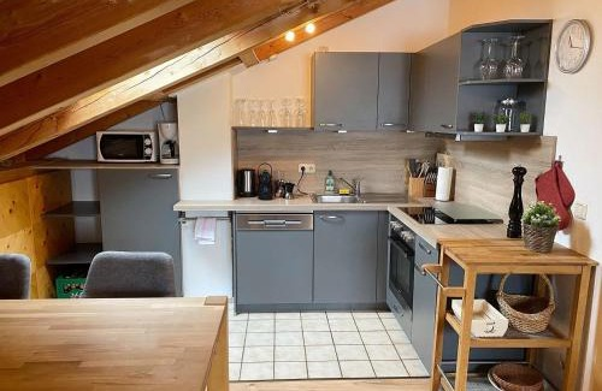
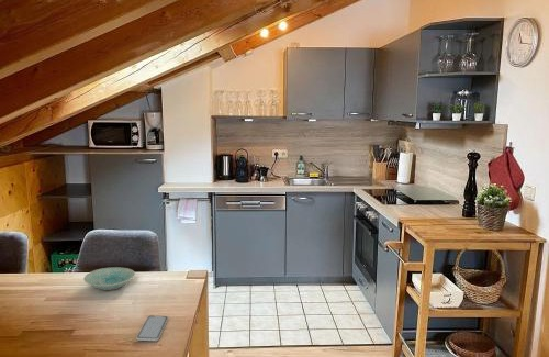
+ bowl [82,266,136,291]
+ smartphone [135,314,169,342]
